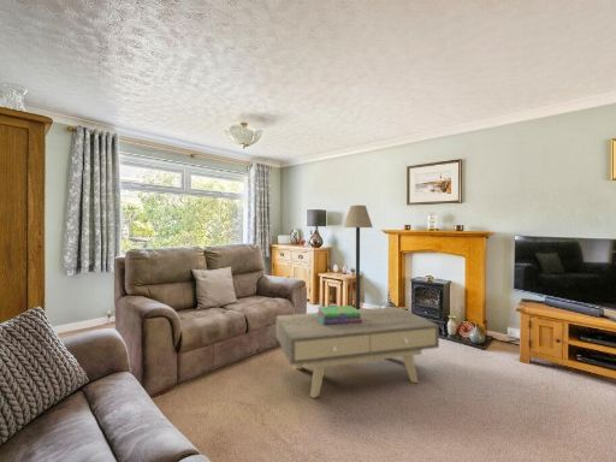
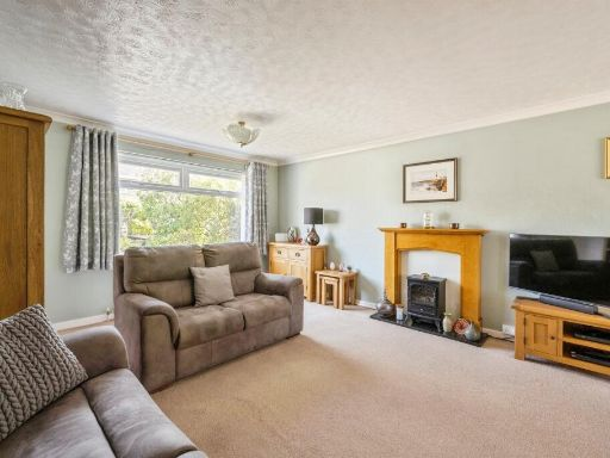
- stack of books [315,304,362,325]
- coffee table [276,306,440,399]
- floor lamp [343,205,374,310]
